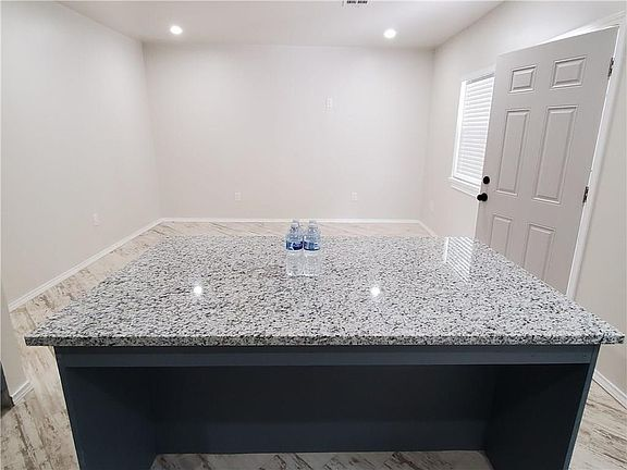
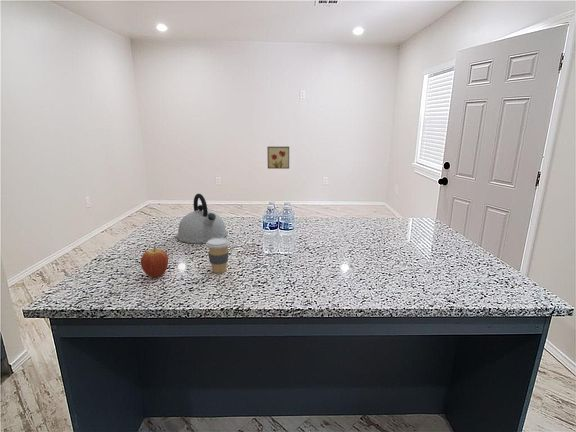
+ coffee cup [205,237,231,274]
+ wall art [266,146,290,170]
+ kettle [176,193,228,244]
+ fruit [140,247,169,279]
